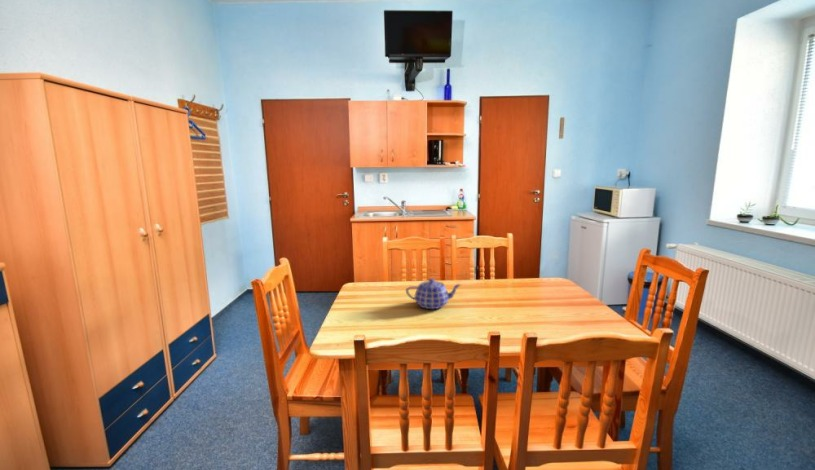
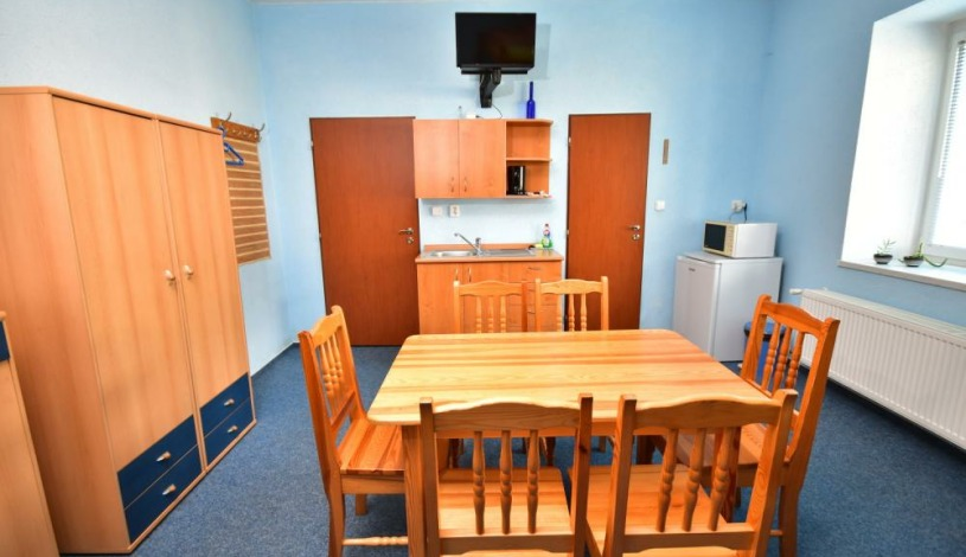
- teapot [405,278,462,310]
